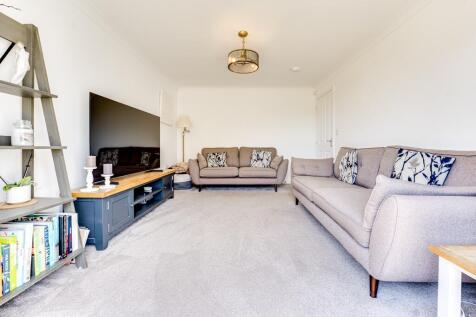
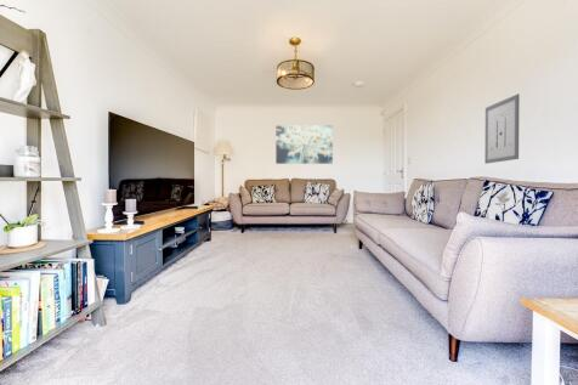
+ wall art [483,92,521,165]
+ wall art [274,124,334,165]
